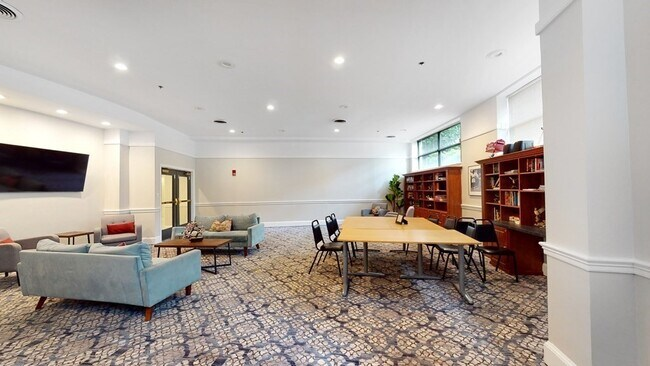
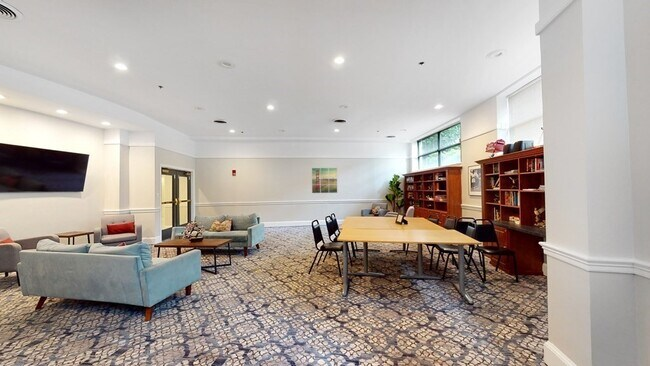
+ wall art [311,167,338,194]
